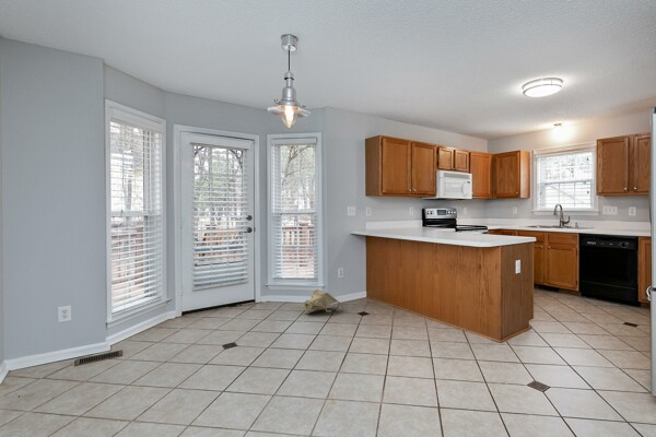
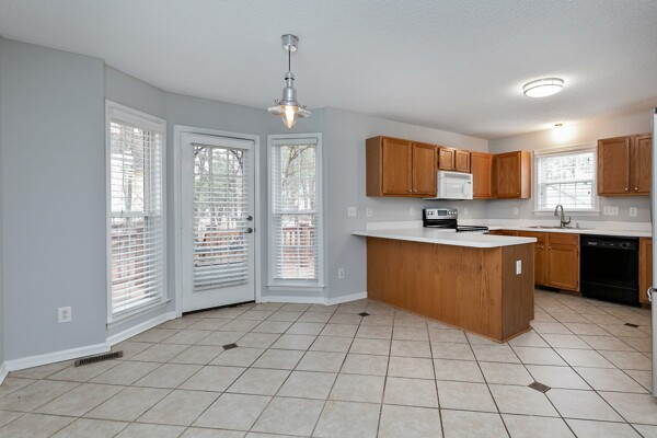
- bag [303,288,343,315]
